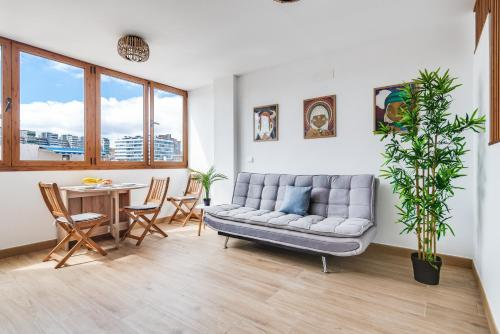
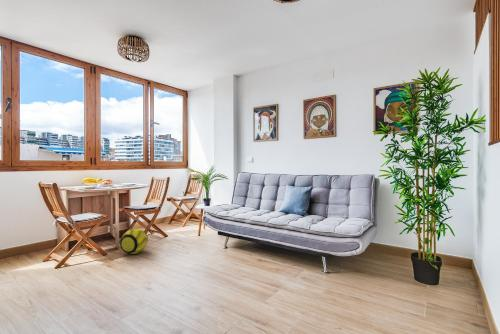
+ ball [119,228,149,255]
